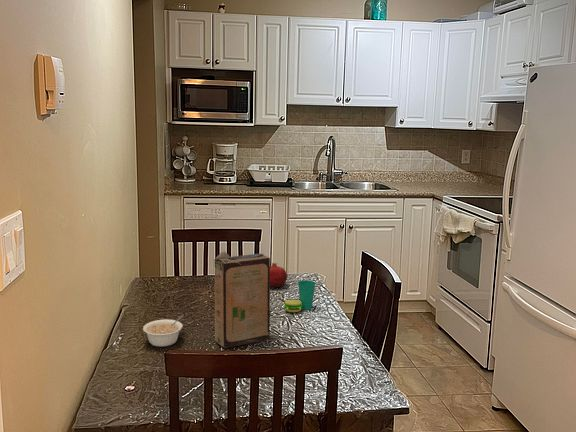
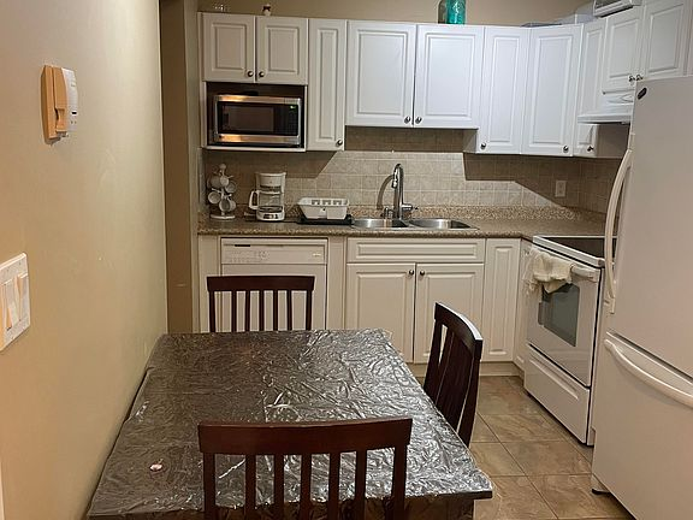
- cup [283,279,317,313]
- cereal box [213,250,272,349]
- fruit [270,262,288,288]
- legume [142,314,184,348]
